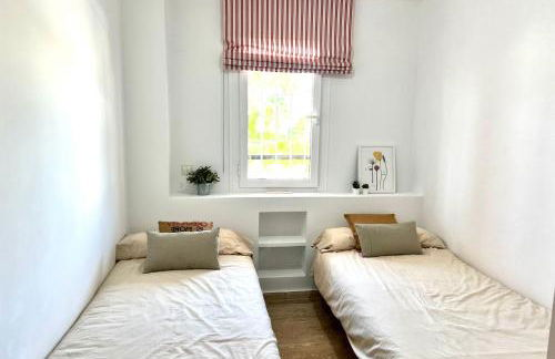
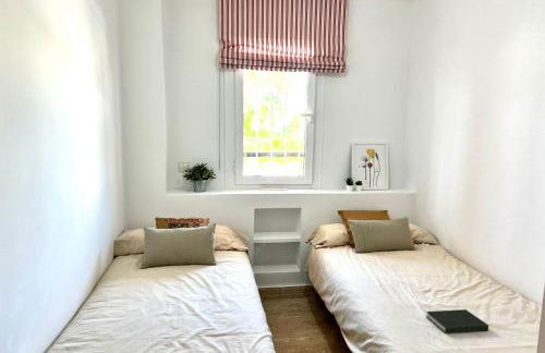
+ book [425,308,489,334]
